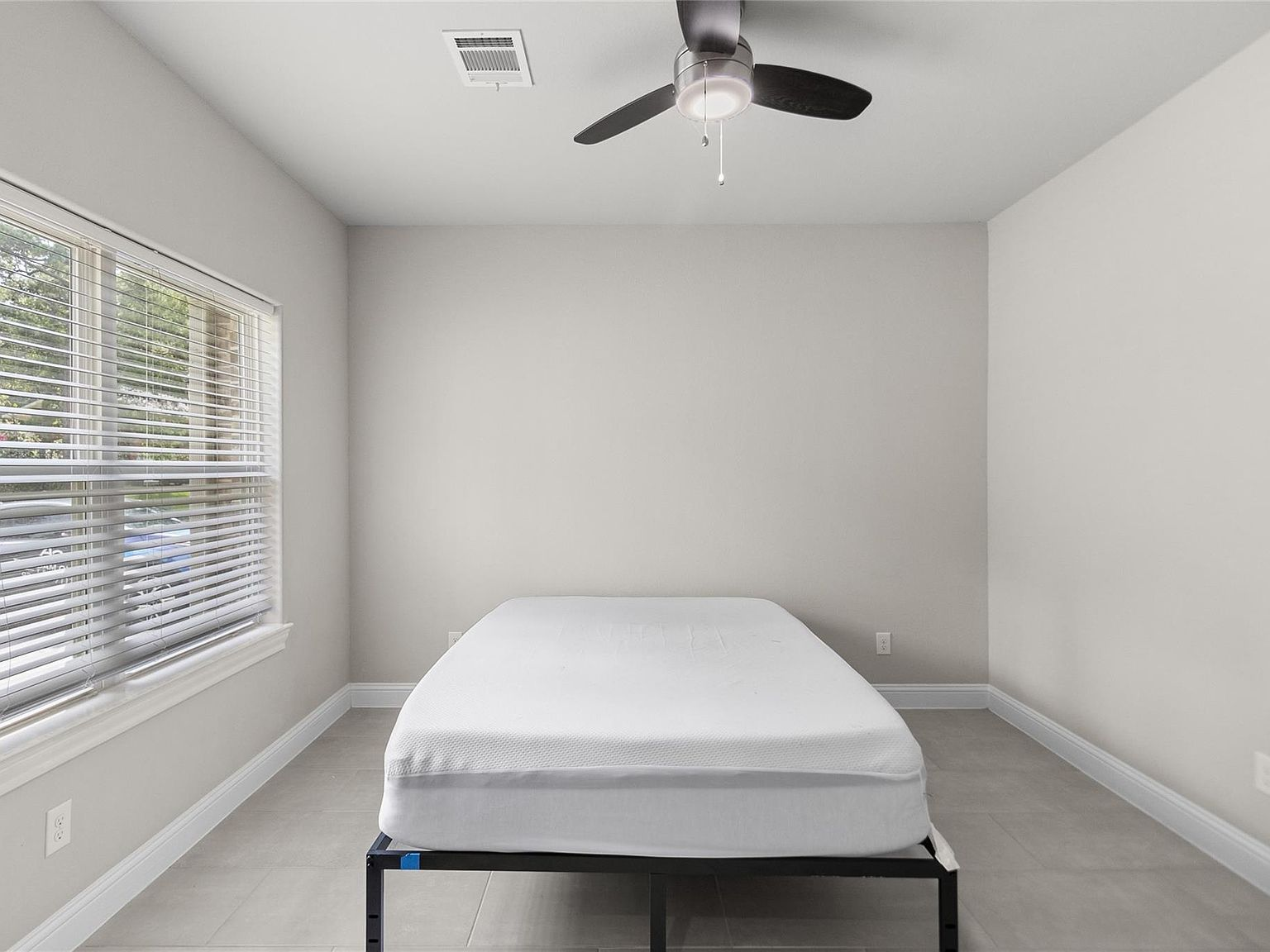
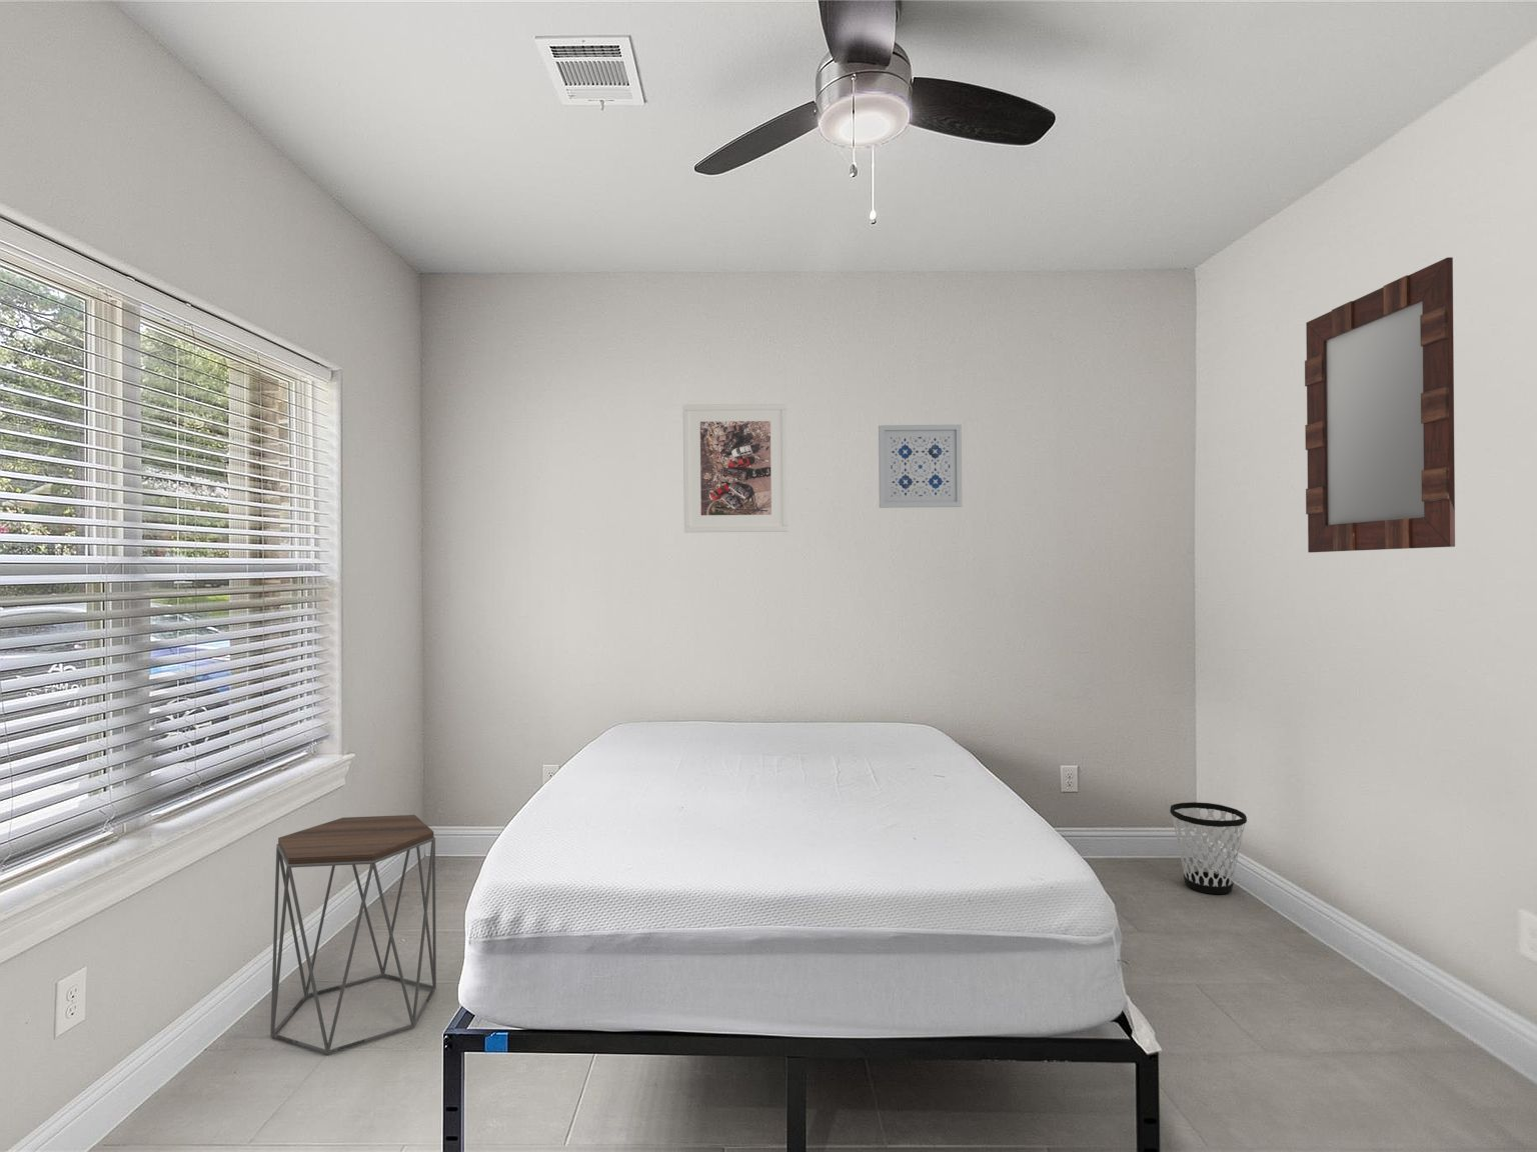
+ home mirror [1303,257,1456,553]
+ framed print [683,403,789,532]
+ wall art [877,424,962,509]
+ wastebasket [1169,801,1248,895]
+ side table [269,814,437,1055]
